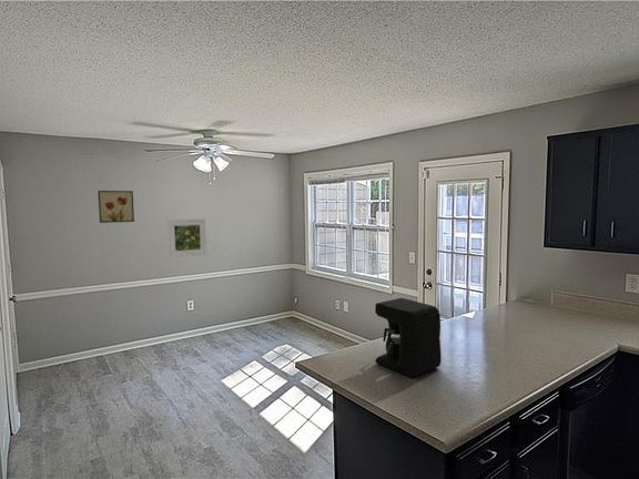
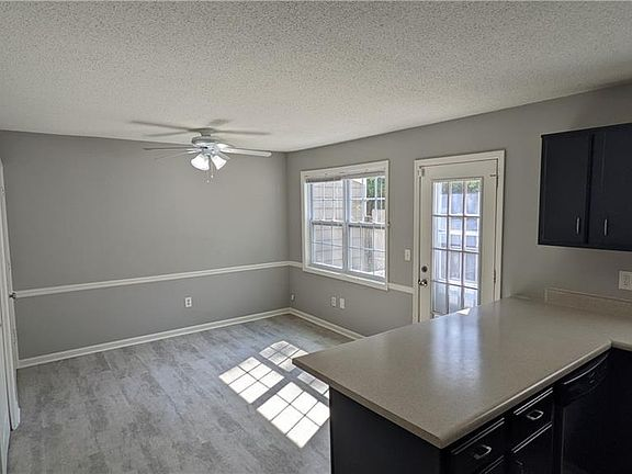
- wall art [97,190,135,224]
- coffee maker [374,297,443,378]
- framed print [166,217,207,258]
